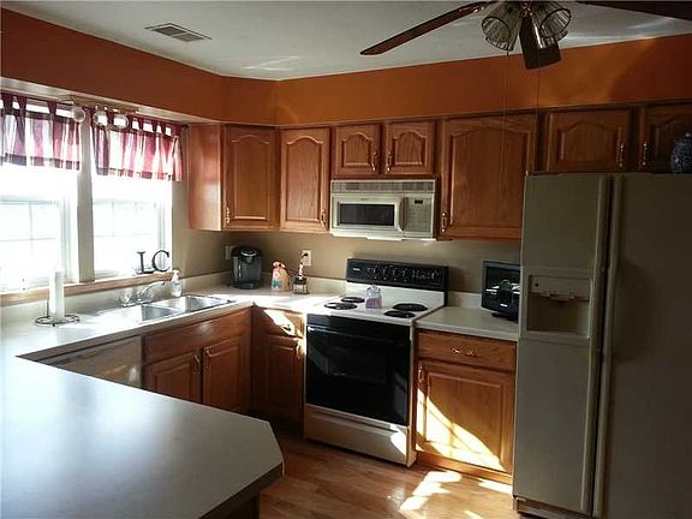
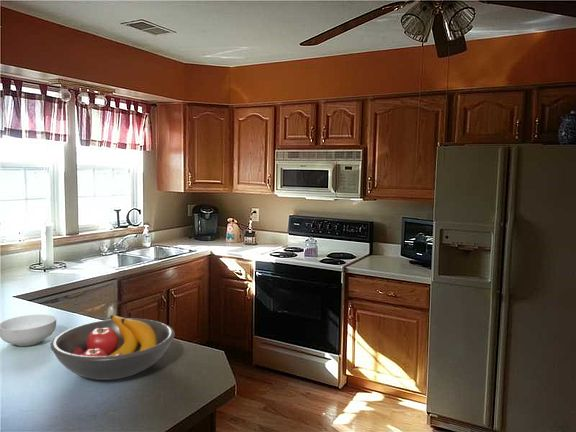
+ cereal bowl [0,314,57,347]
+ fruit bowl [49,314,176,381]
